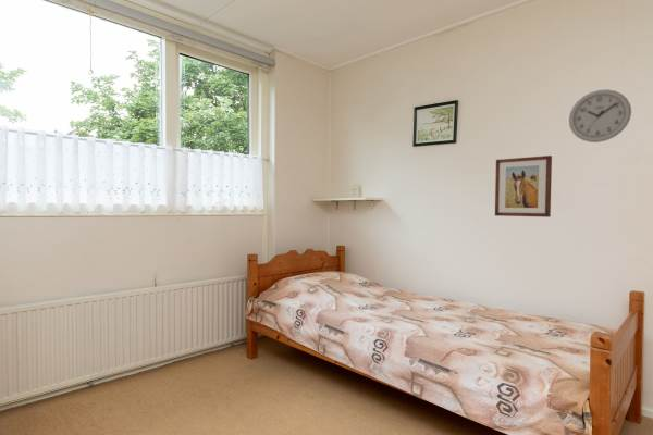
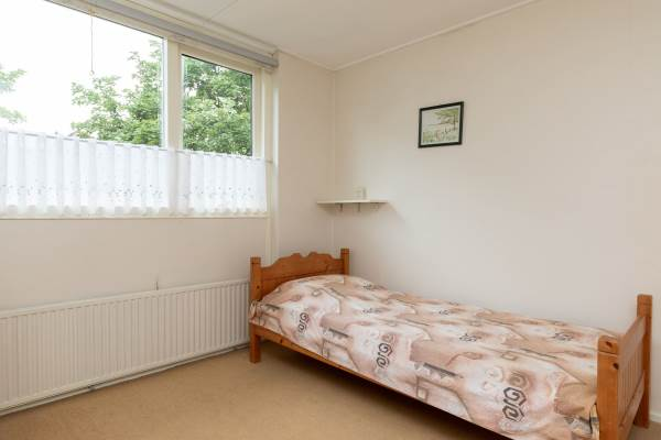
- wall clock [568,88,632,144]
- wall art [494,154,553,219]
